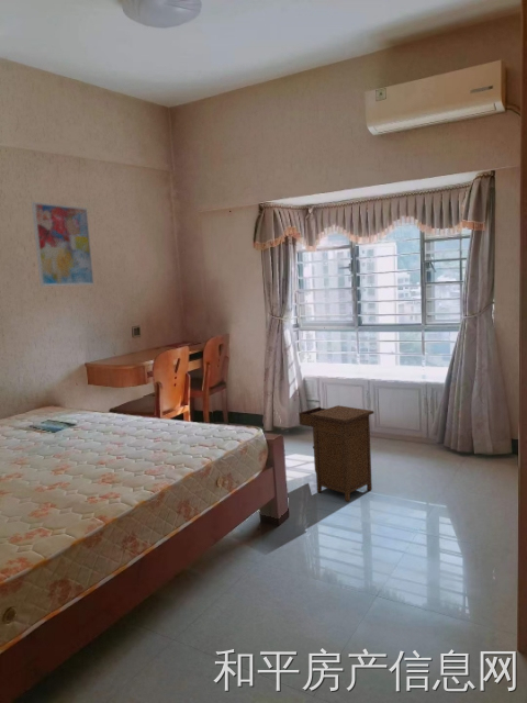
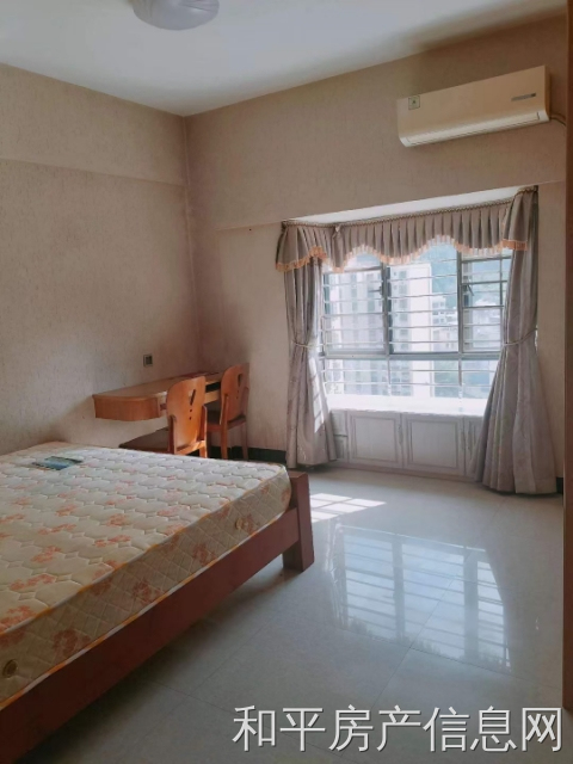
- nightstand [298,404,374,502]
- wall art [31,201,96,288]
